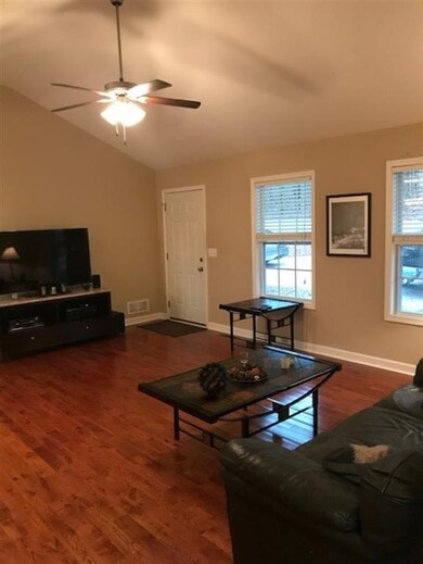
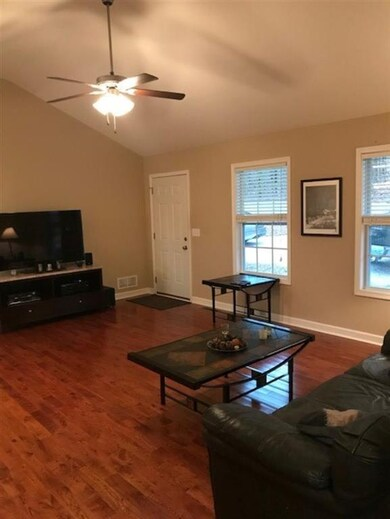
- decorative ball [196,361,231,397]
